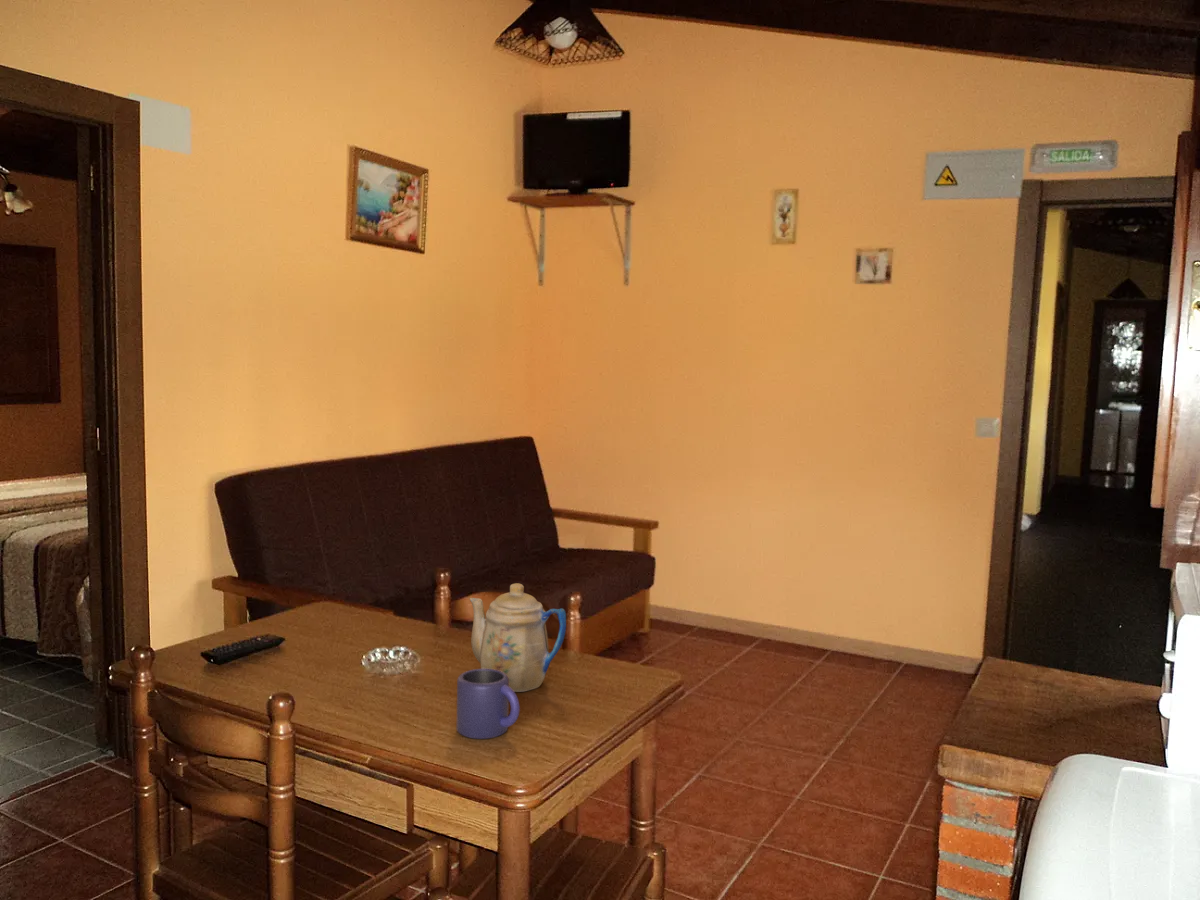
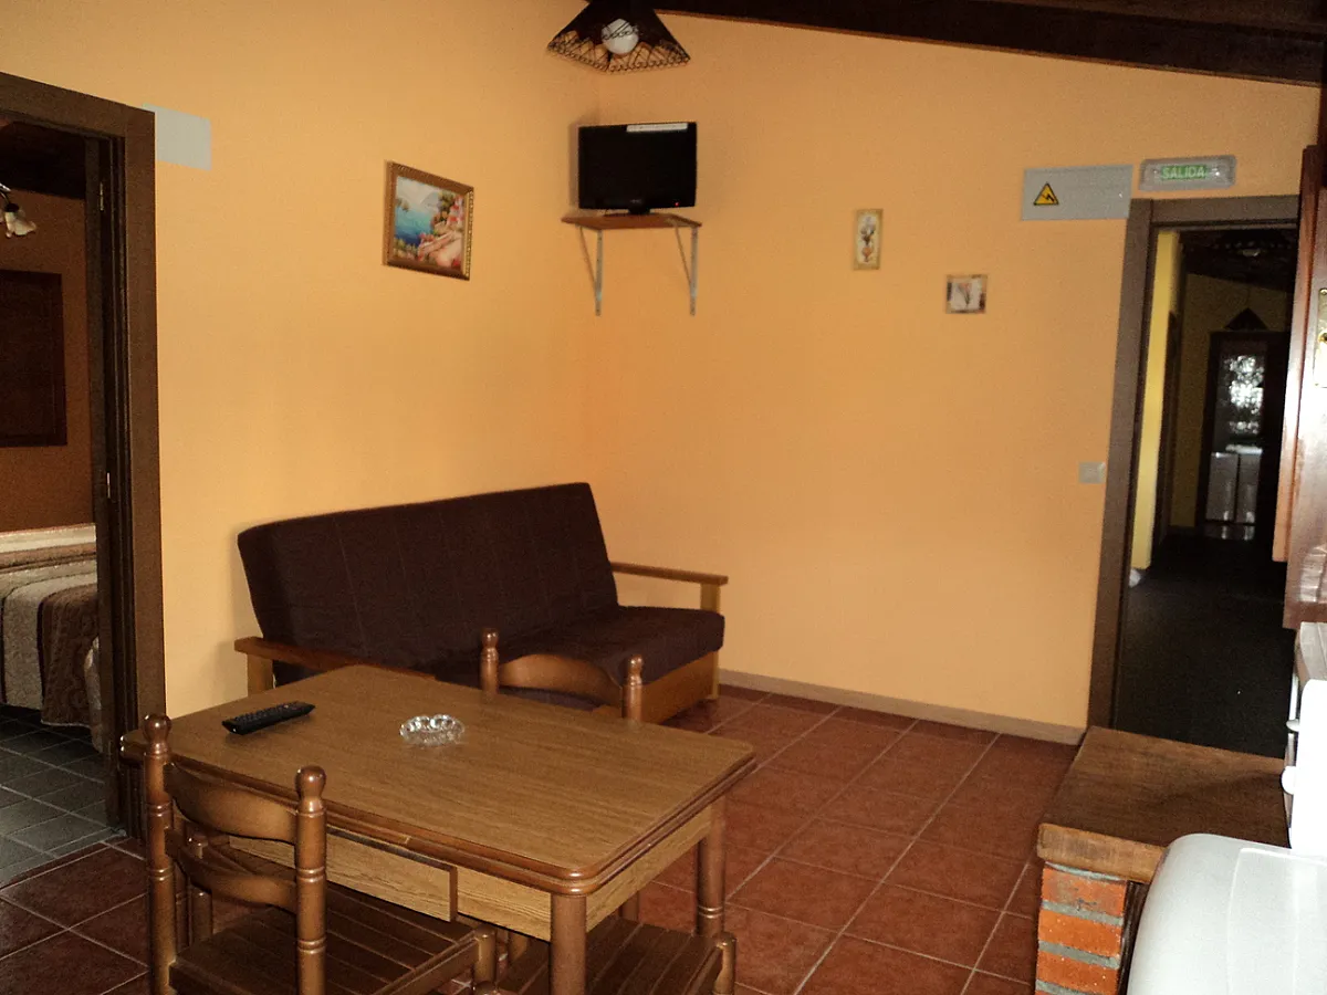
- teapot [469,582,567,693]
- mug [456,668,521,740]
